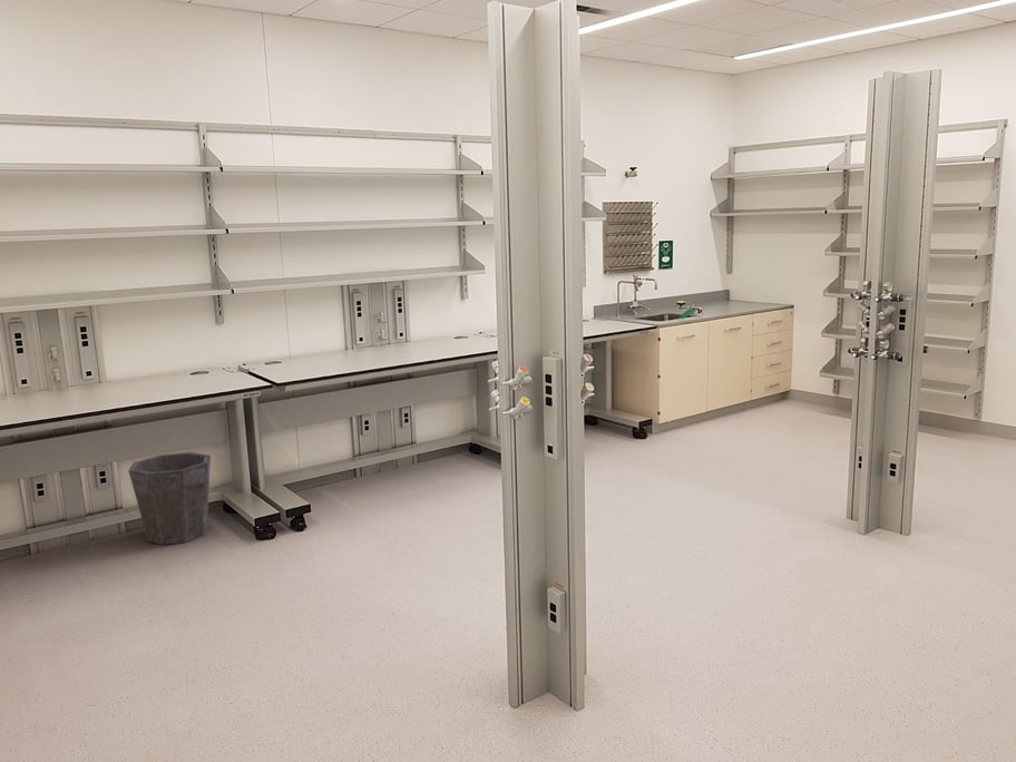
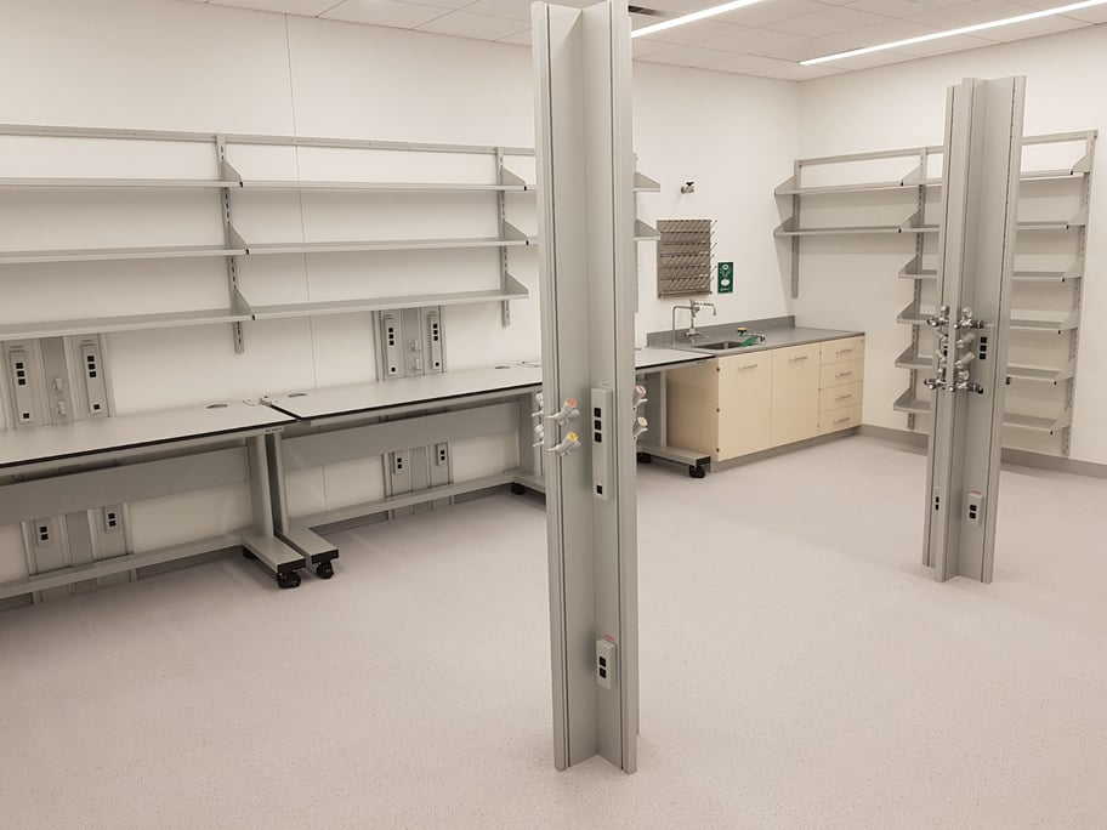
- waste bin [127,451,212,546]
